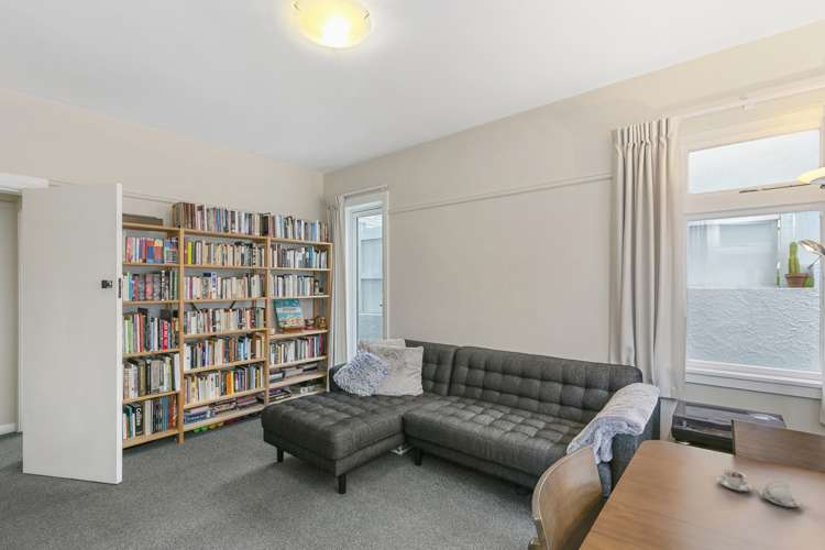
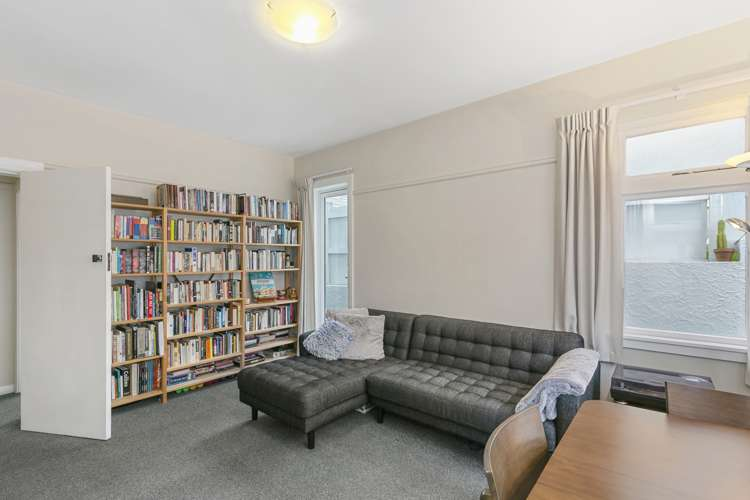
- chinaware [715,468,802,508]
